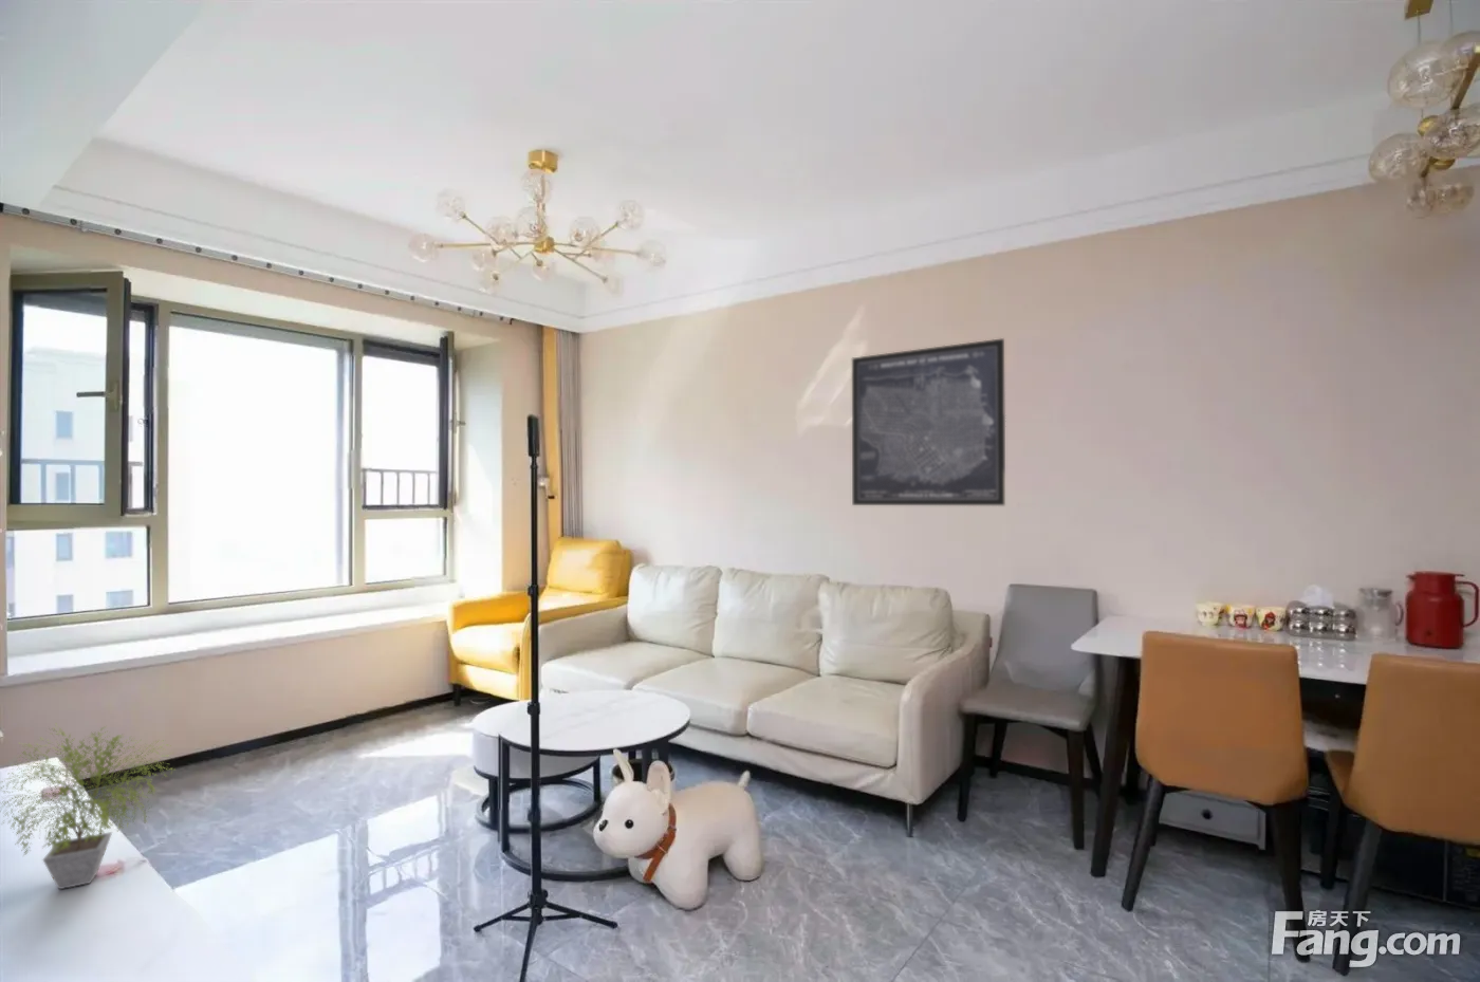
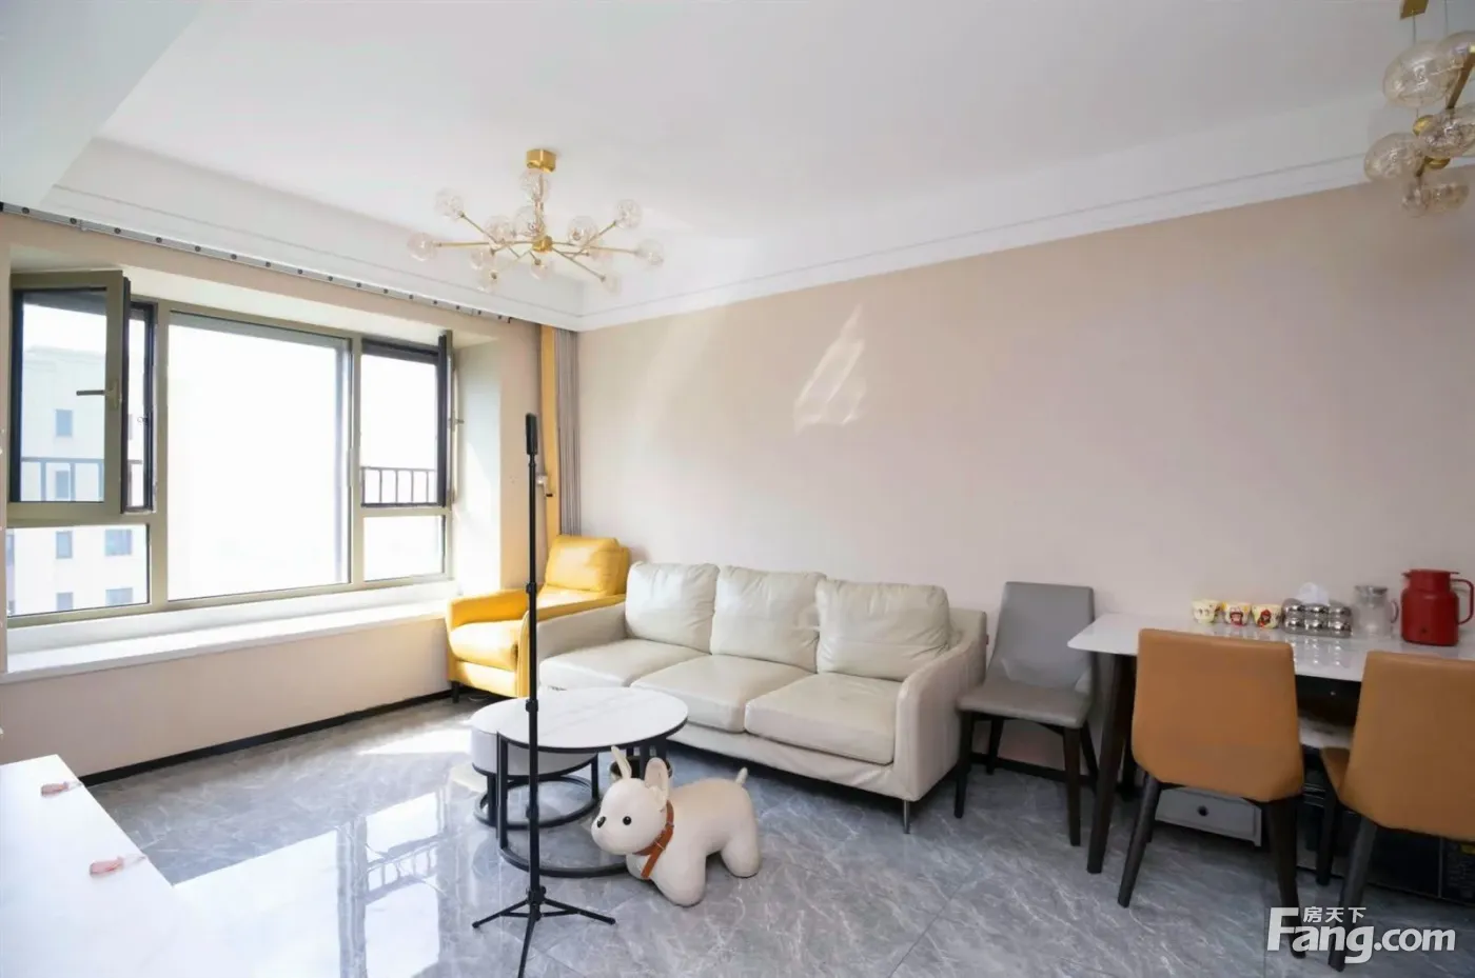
- potted plant [0,723,175,890]
- wall art [851,338,1007,506]
